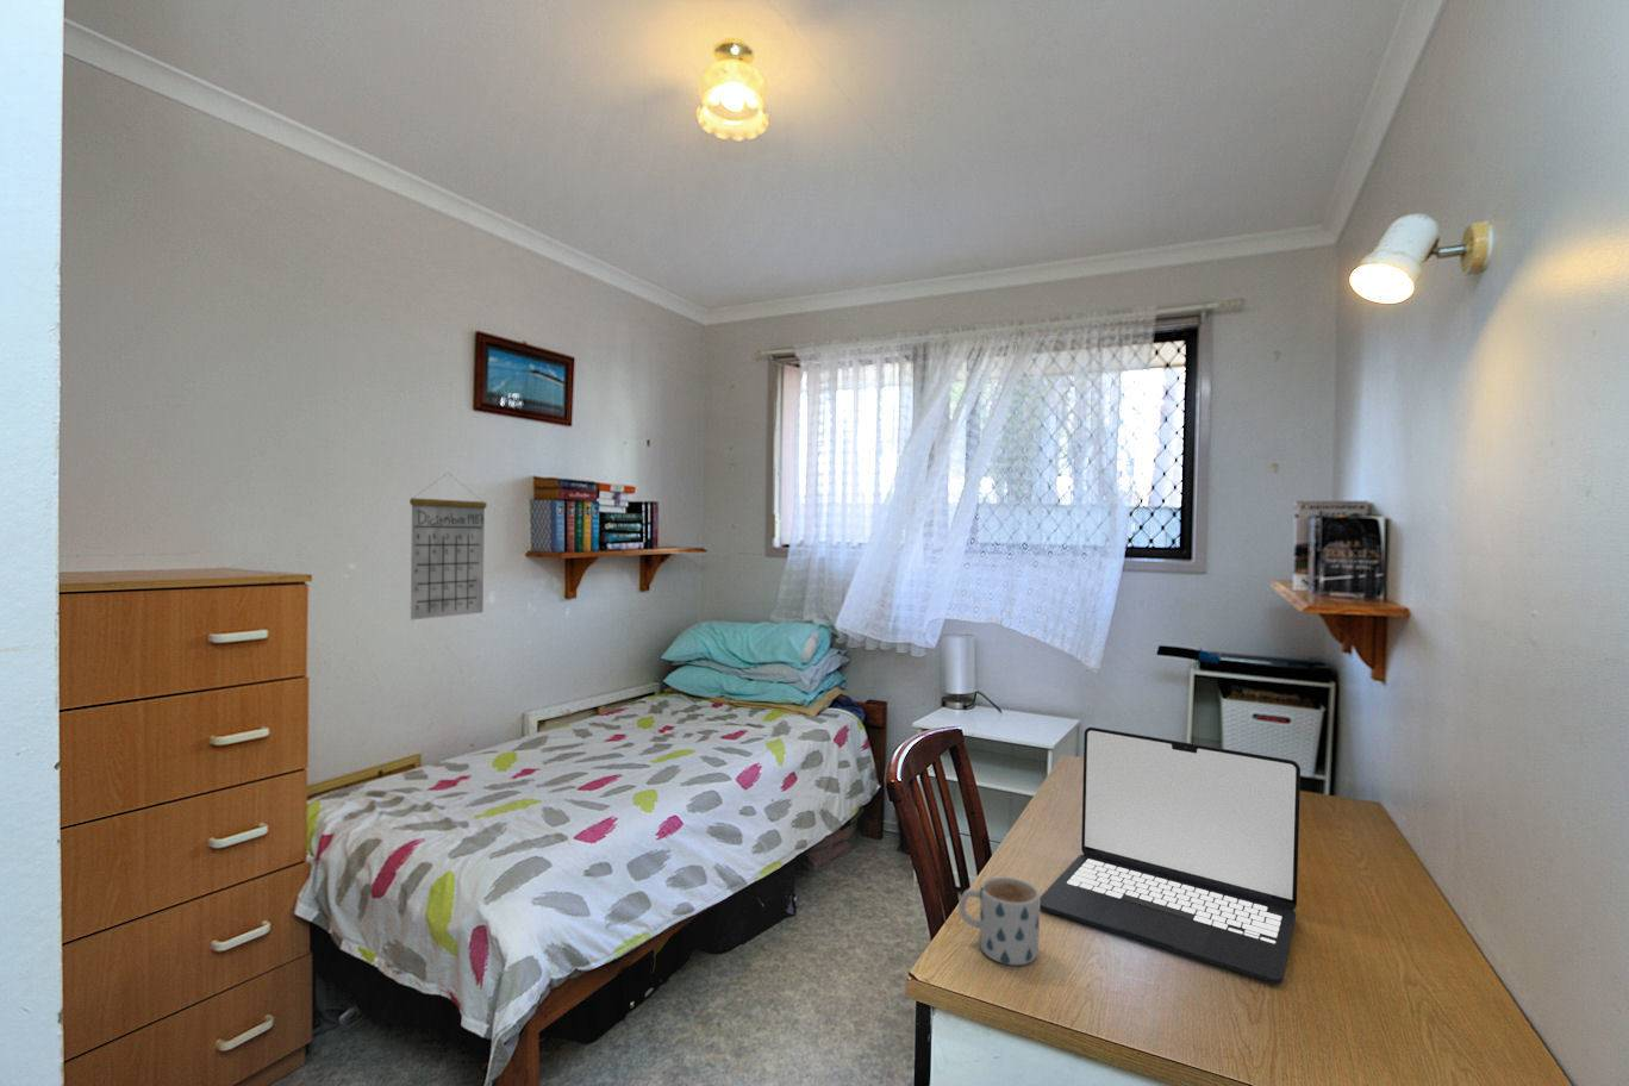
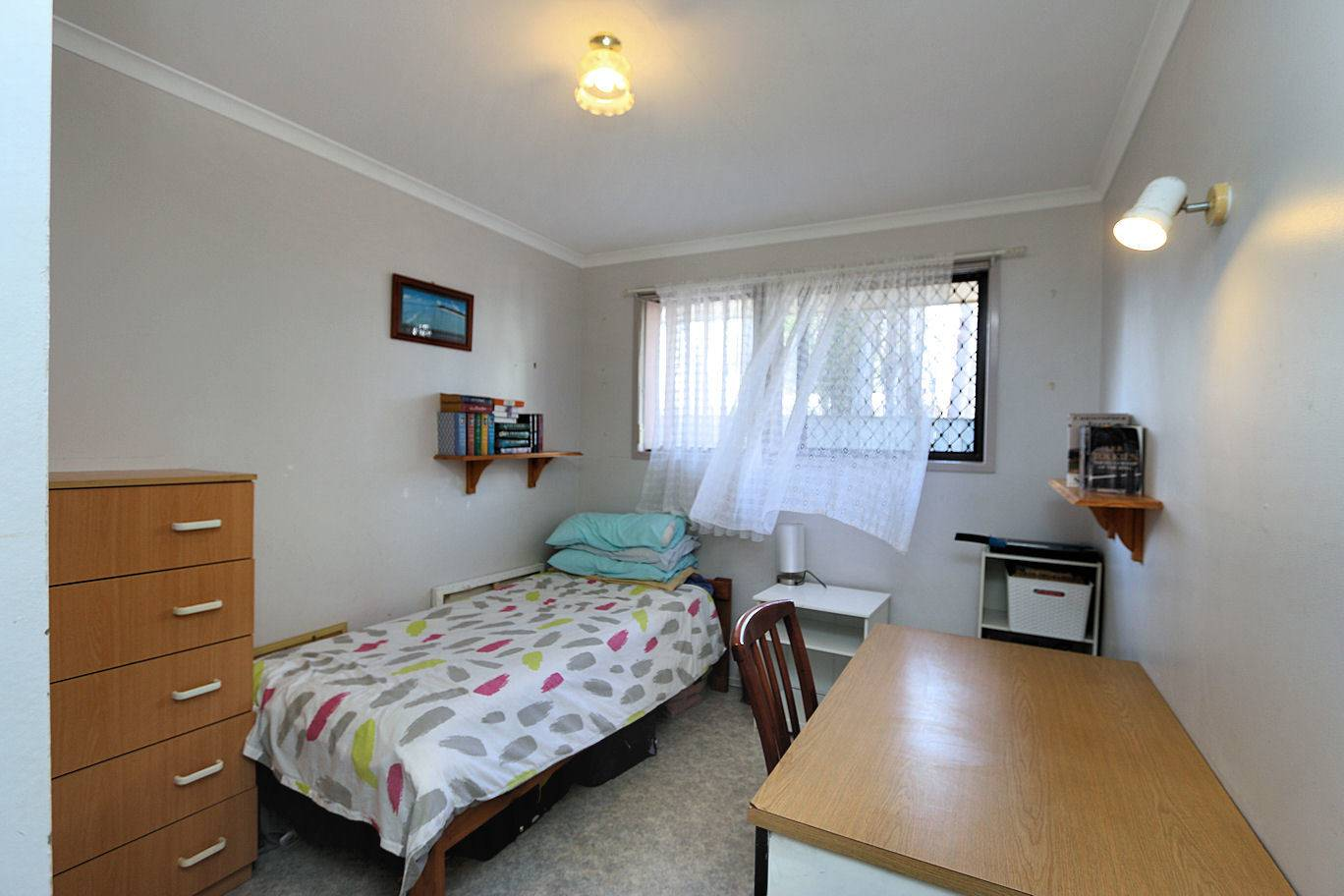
- laptop [1040,726,1302,984]
- mug [958,876,1041,967]
- calendar [408,471,488,621]
